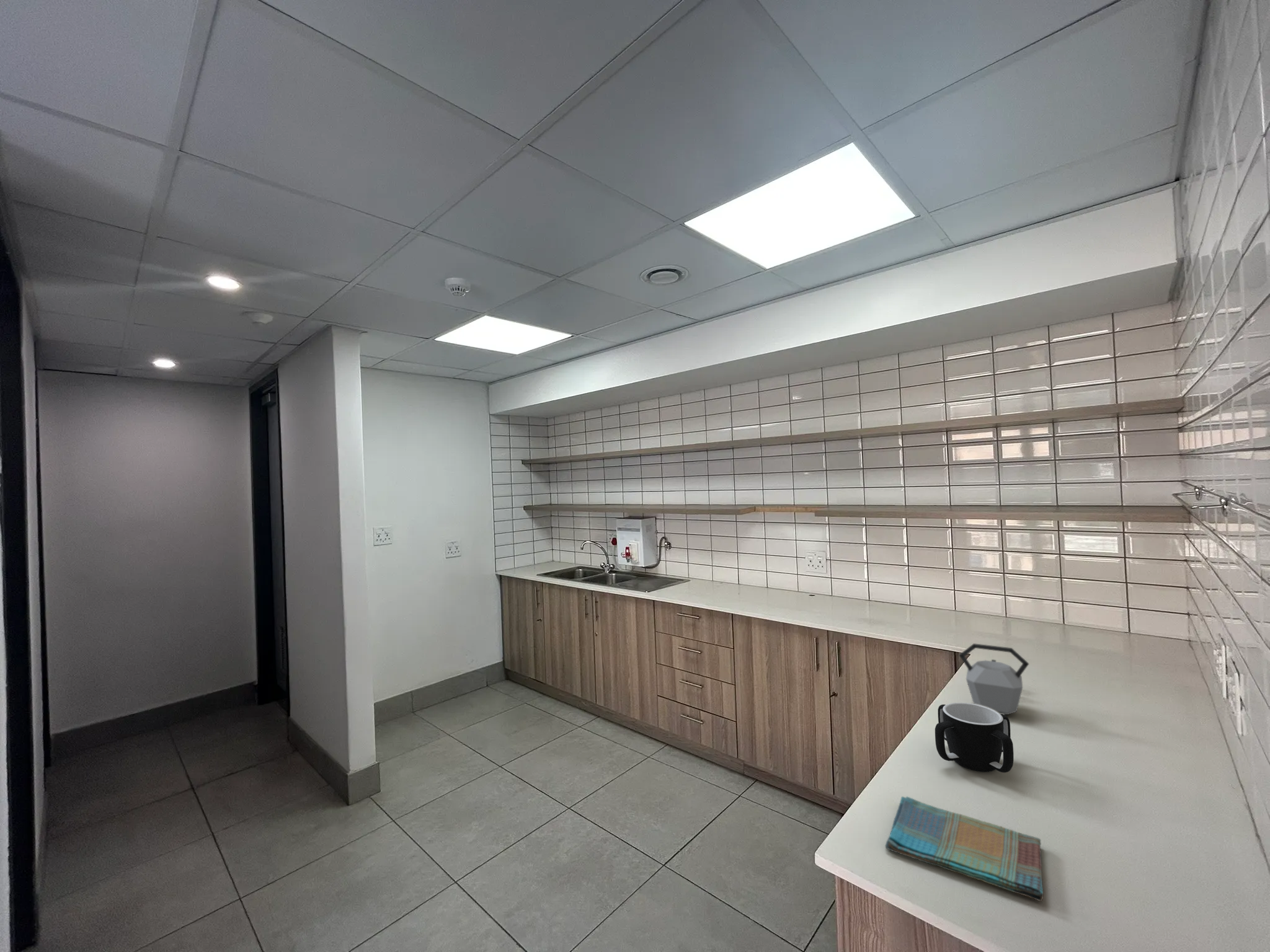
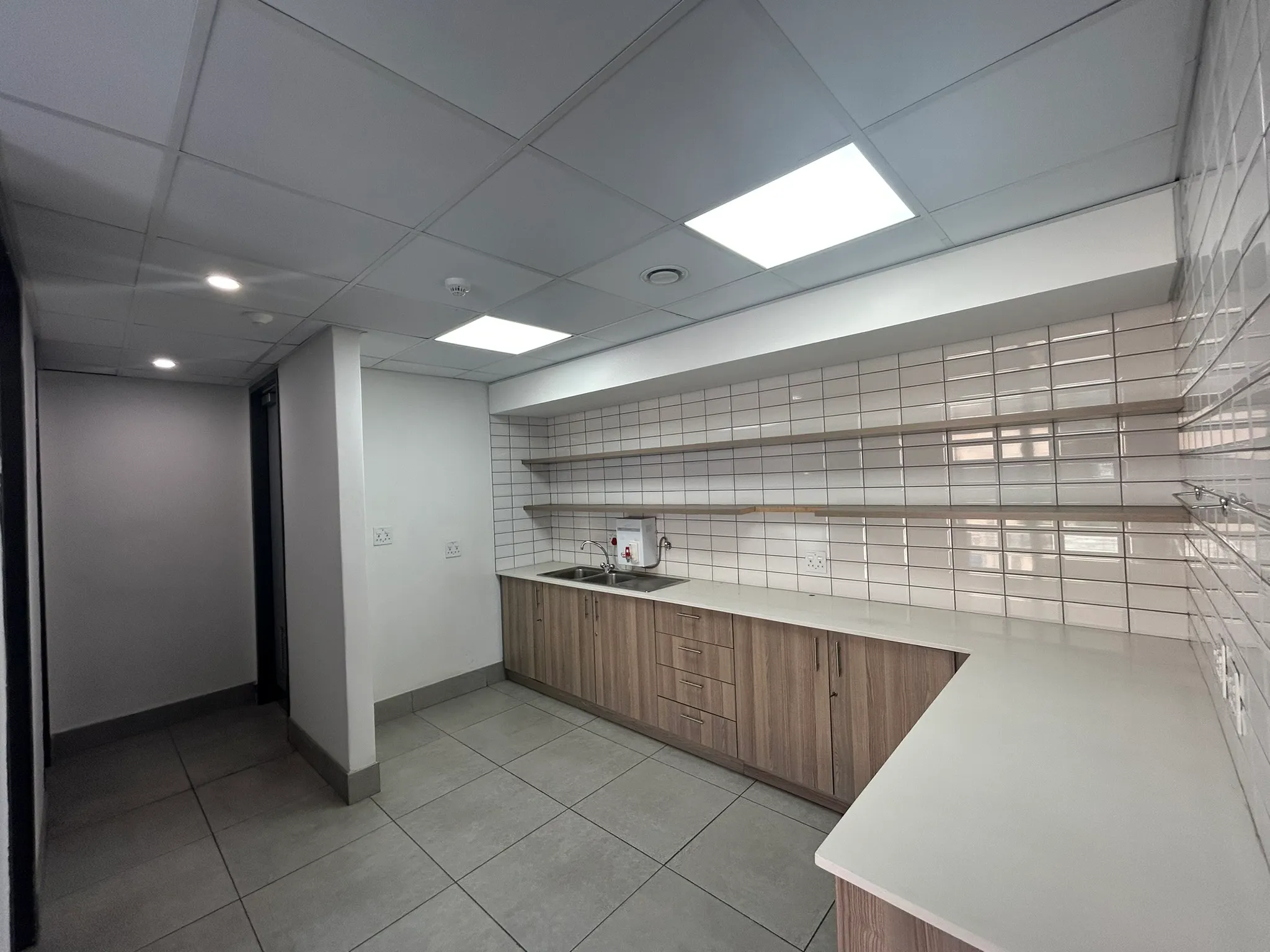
- kettle [959,643,1029,715]
- dish towel [884,796,1044,902]
- mug [935,702,1015,773]
